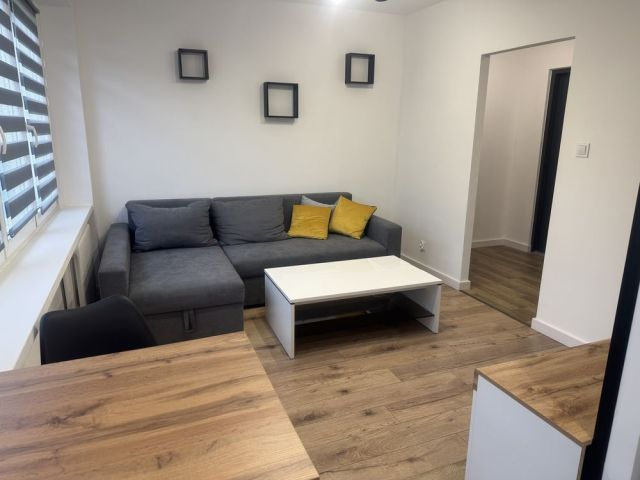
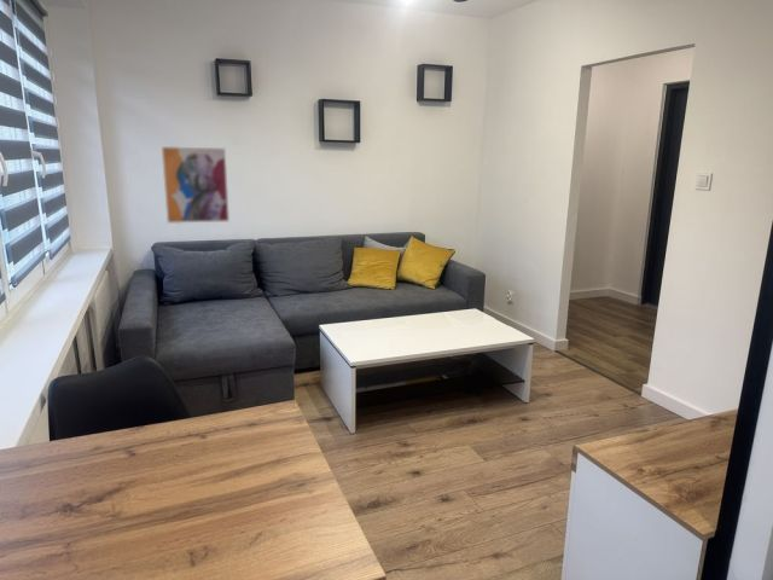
+ wall art [161,145,231,225]
